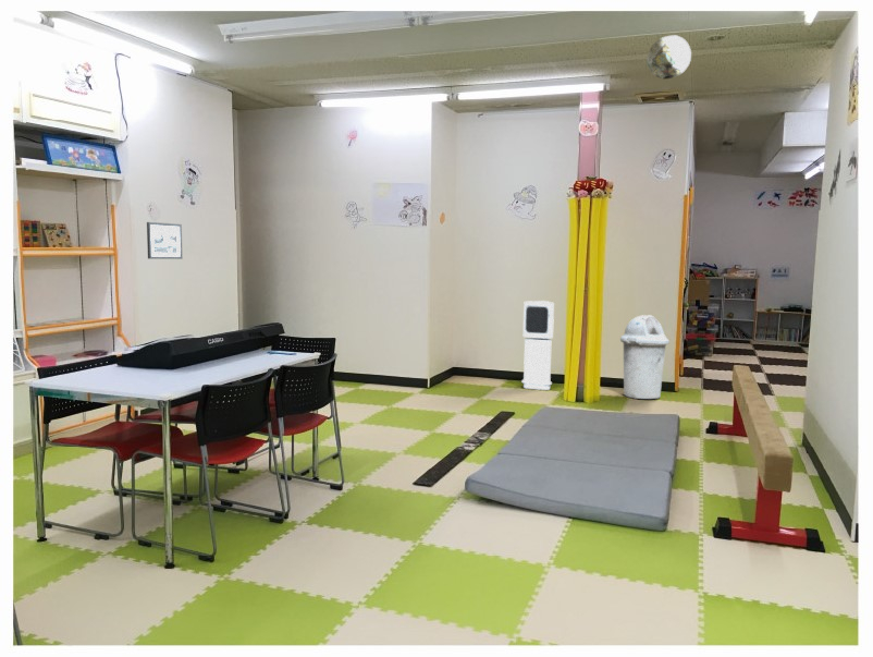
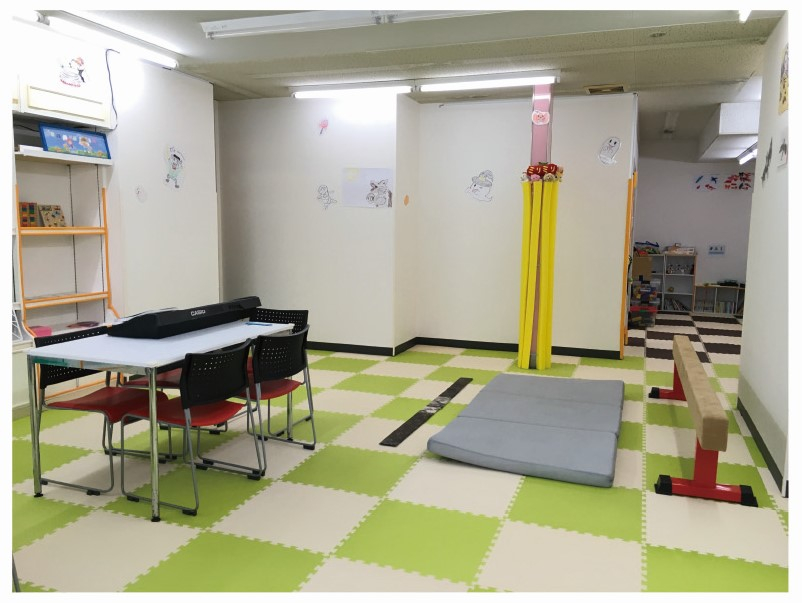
- decorative vase [645,34,692,80]
- picture frame [146,221,184,260]
- trash can [619,314,671,400]
- air purifier [520,300,555,391]
